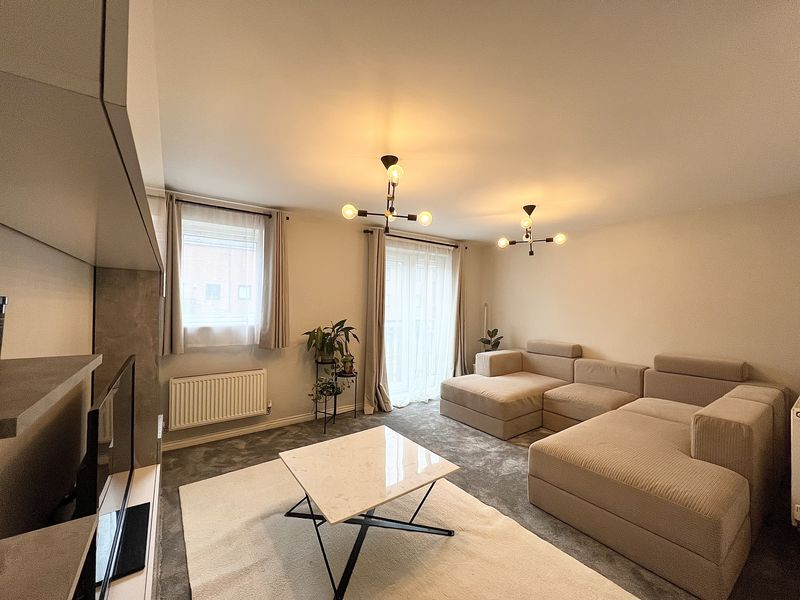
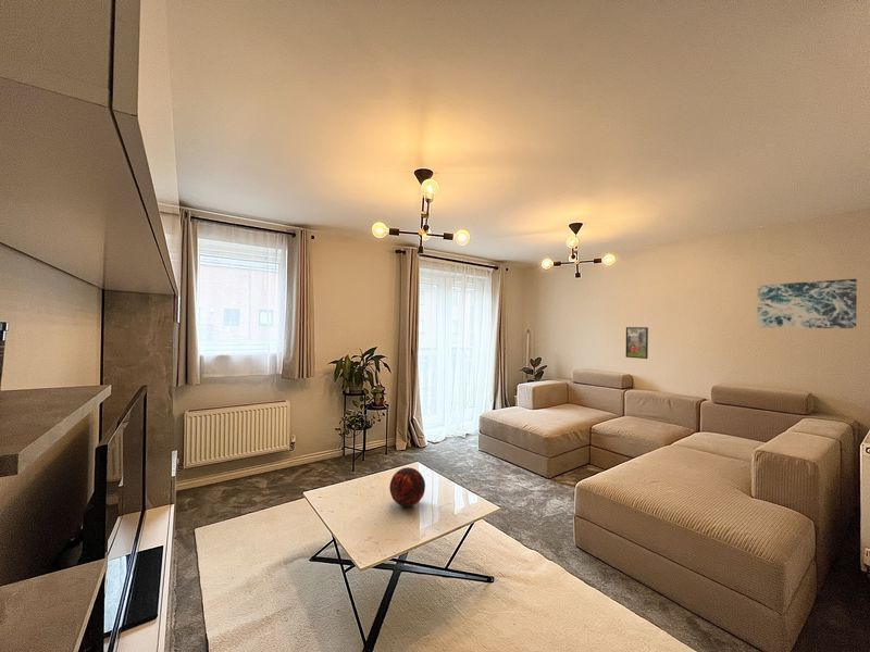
+ wall art [756,278,858,329]
+ decorative orb [388,466,426,507]
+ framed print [624,326,649,360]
